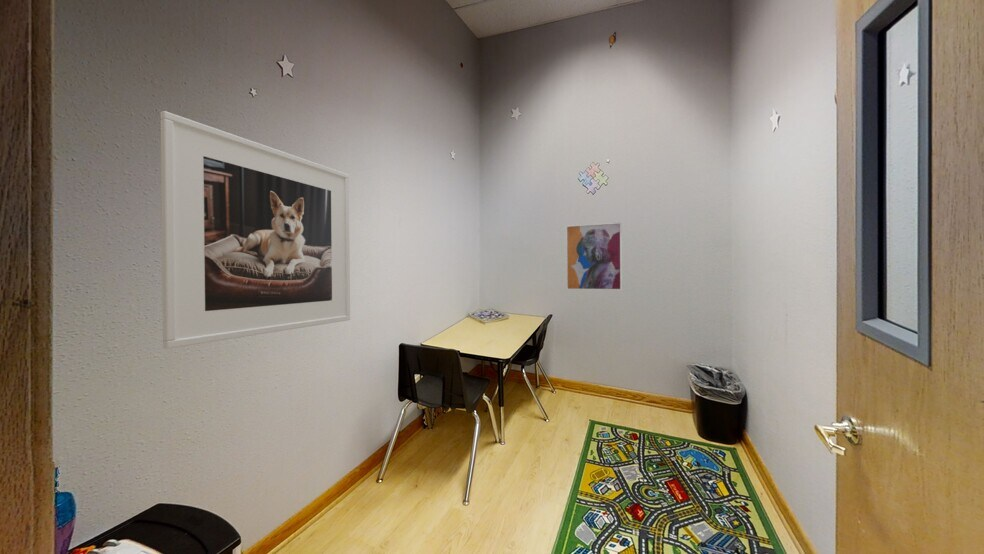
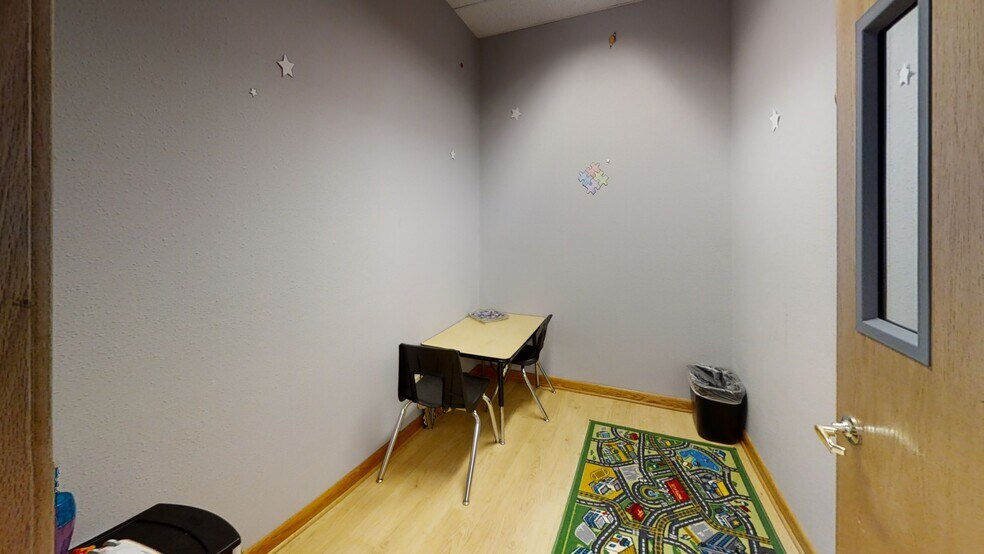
- wall art [565,221,623,291]
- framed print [160,110,351,350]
